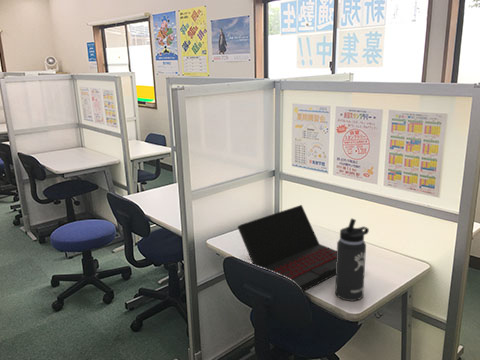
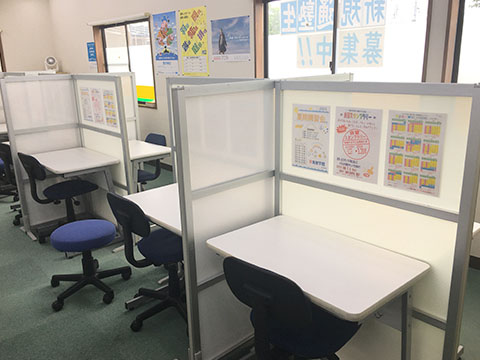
- thermos bottle [334,217,370,302]
- laptop [237,204,337,292]
